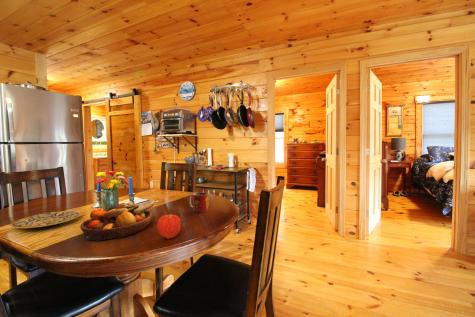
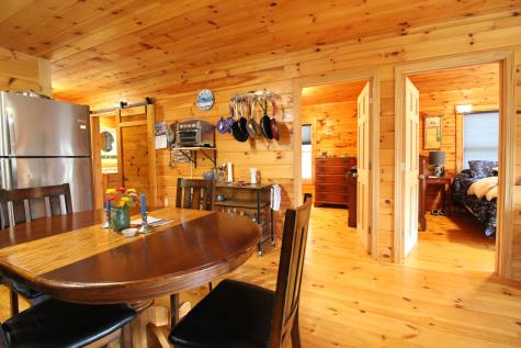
- plate [10,210,82,229]
- fruit bowl [79,199,157,242]
- mug [188,191,209,214]
- apple [157,214,182,240]
